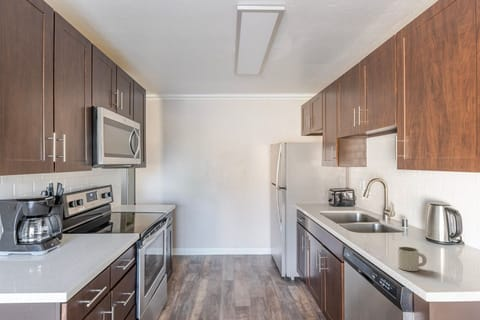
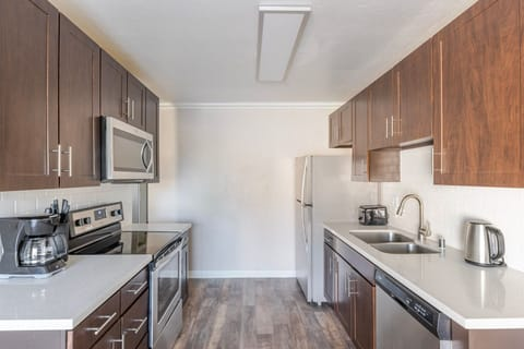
- mug [397,246,428,272]
